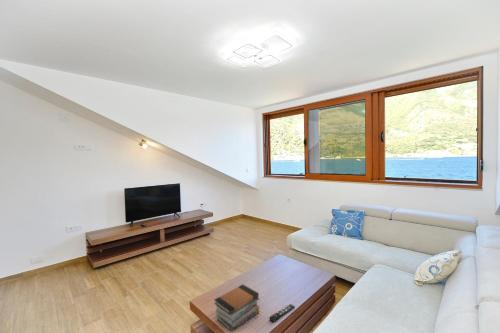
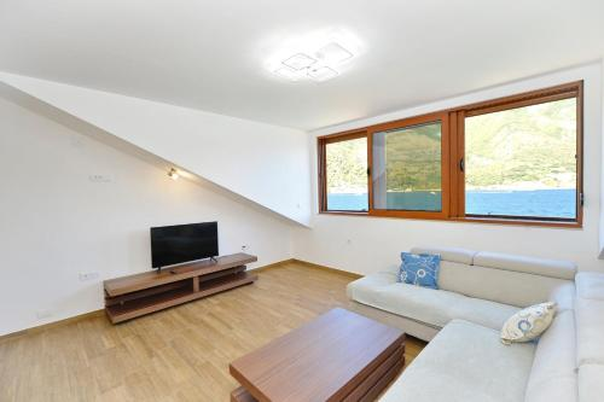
- book stack [213,283,260,332]
- remote control [268,303,296,323]
